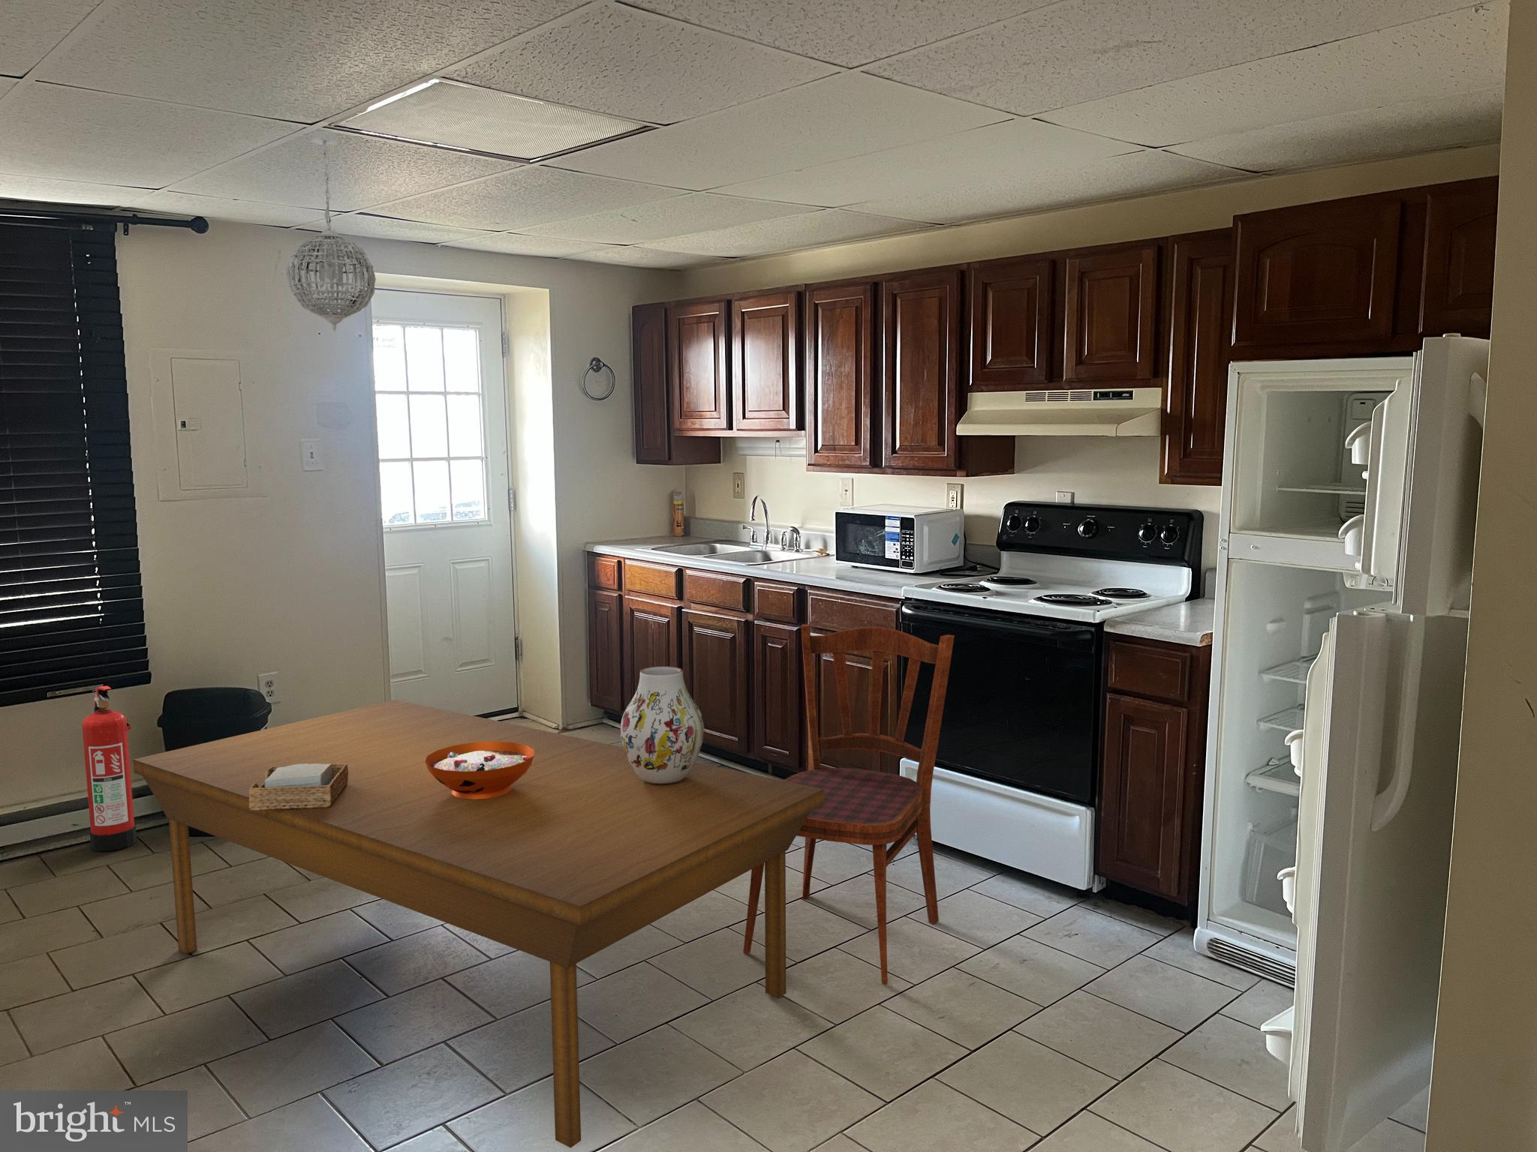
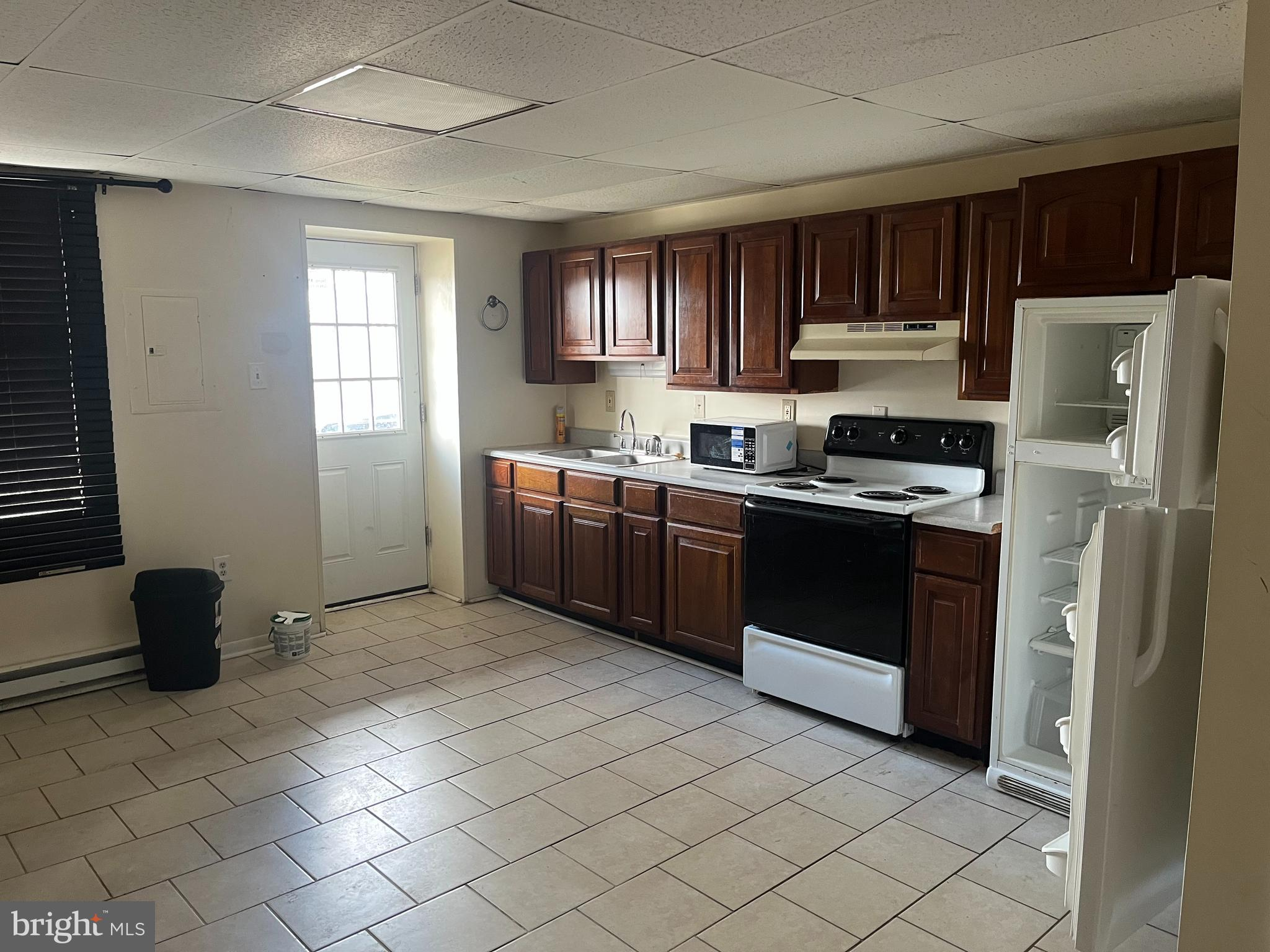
- vase [620,666,704,784]
- pendant light [286,129,376,333]
- fire extinguisher [82,685,137,852]
- dining table [132,699,824,1150]
- dining chair [742,623,955,985]
- decorative bowl [425,741,535,800]
- napkin holder [248,762,349,811]
